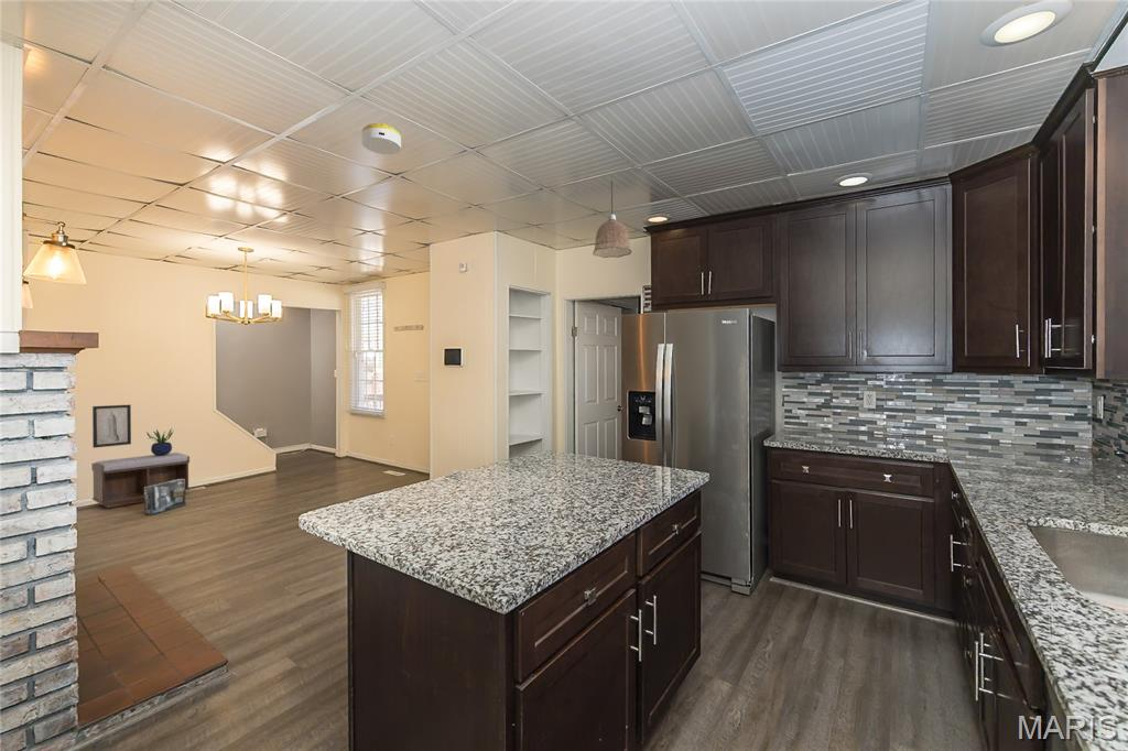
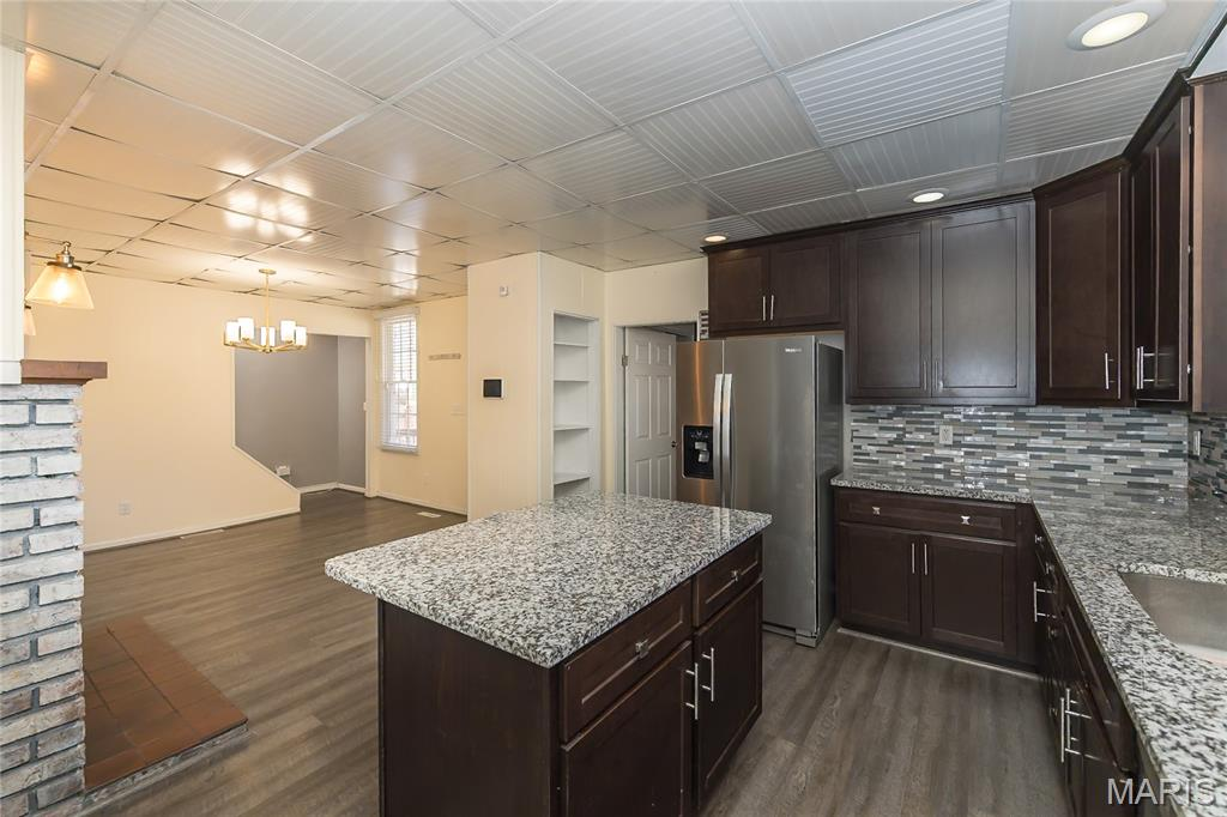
- bench [90,451,191,509]
- smoke detector [361,122,402,155]
- pendant lamp [592,179,633,259]
- potted plant [145,427,174,456]
- box [143,479,187,516]
- wall art [91,404,132,449]
